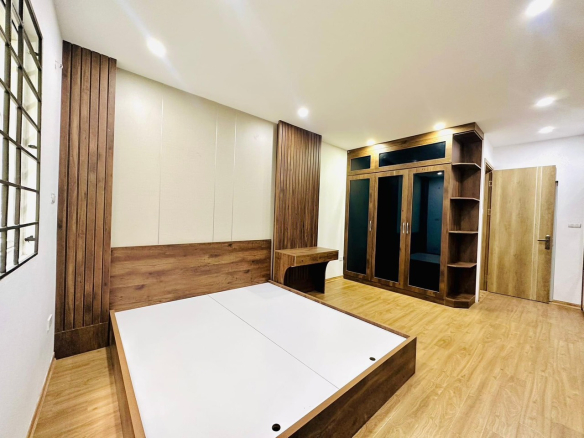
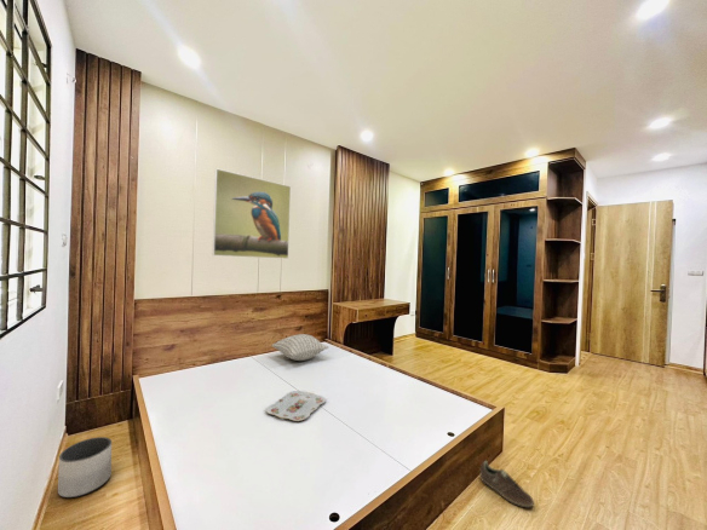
+ serving tray [265,390,327,422]
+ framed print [212,168,292,260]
+ planter [57,436,113,499]
+ sneaker [479,460,535,508]
+ pillow [271,333,329,362]
